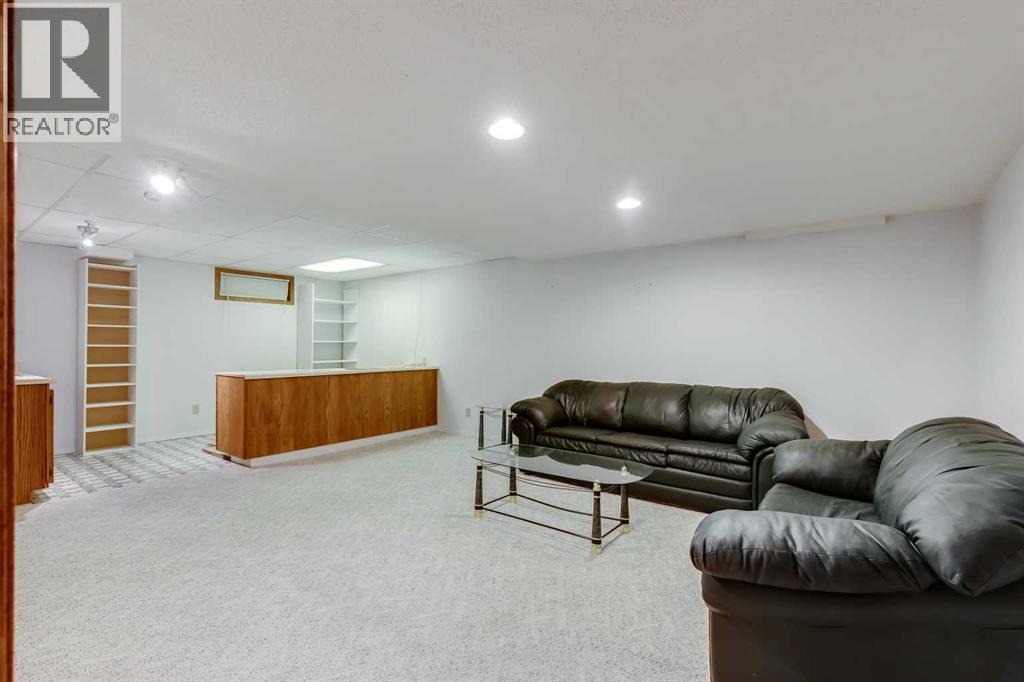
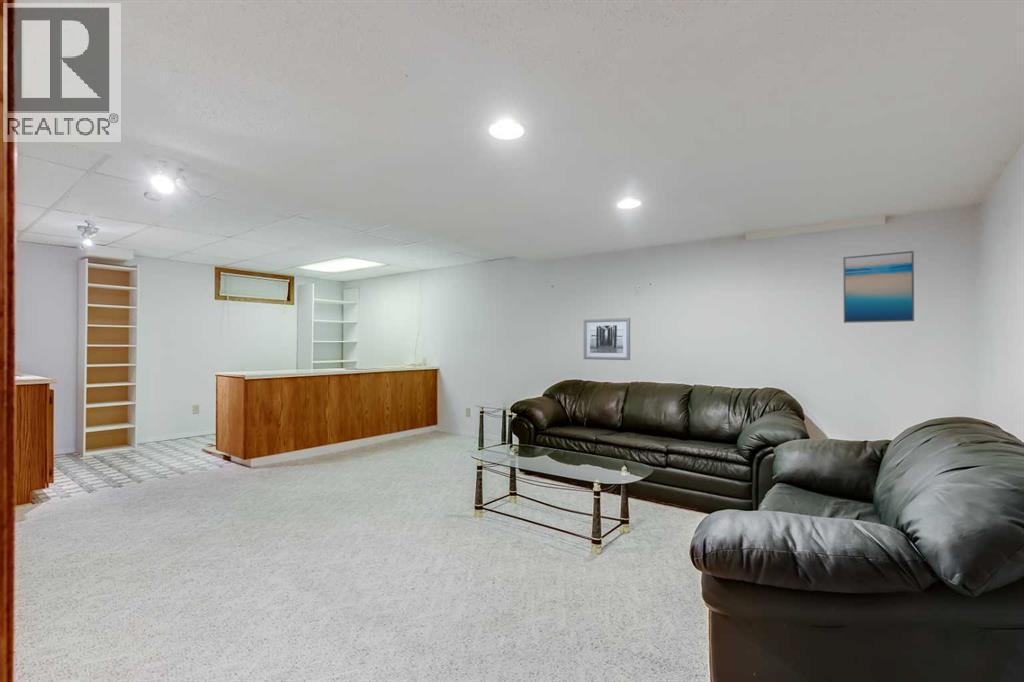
+ wall art [583,317,631,361]
+ wall art [842,250,915,324]
